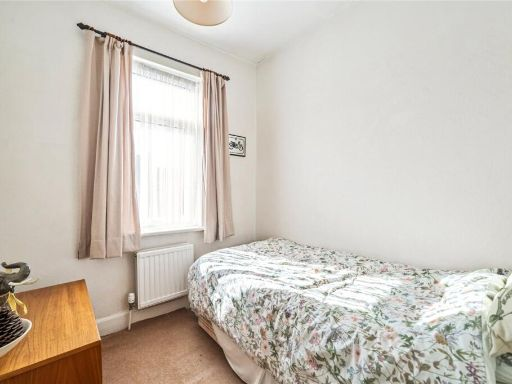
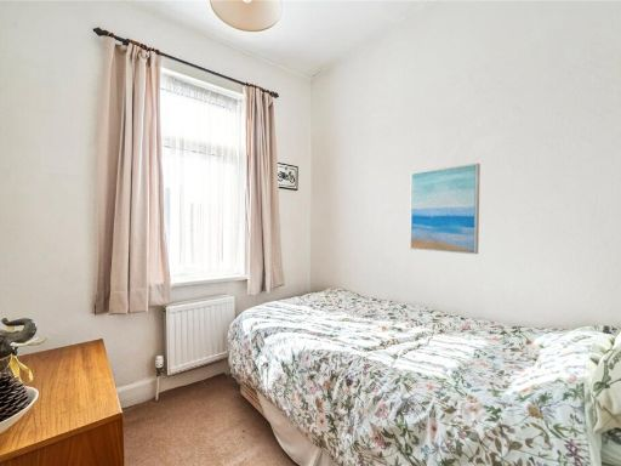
+ wall art [409,163,482,255]
